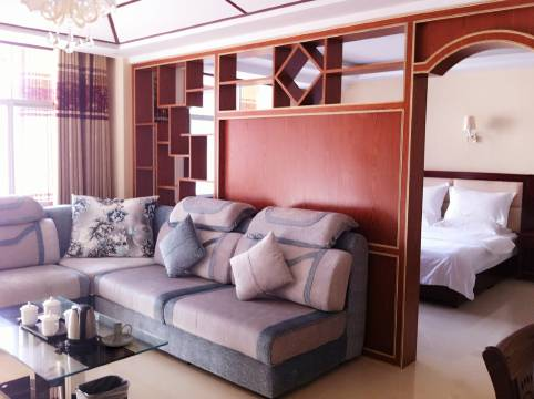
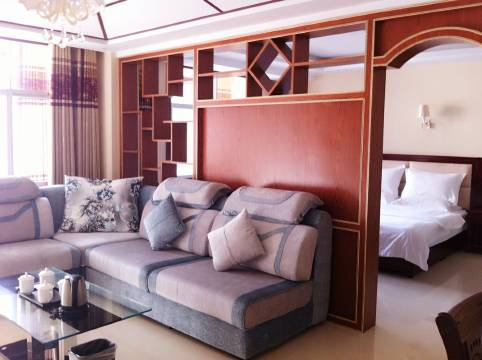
- candle holder [101,321,135,347]
